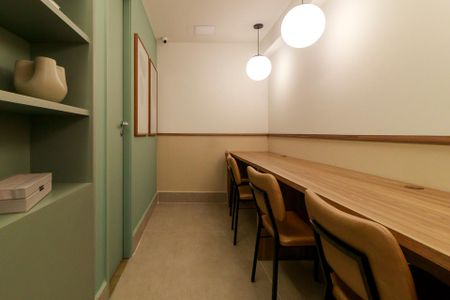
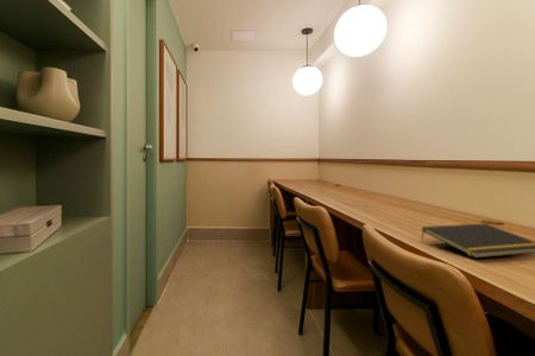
+ notepad [420,222,535,259]
